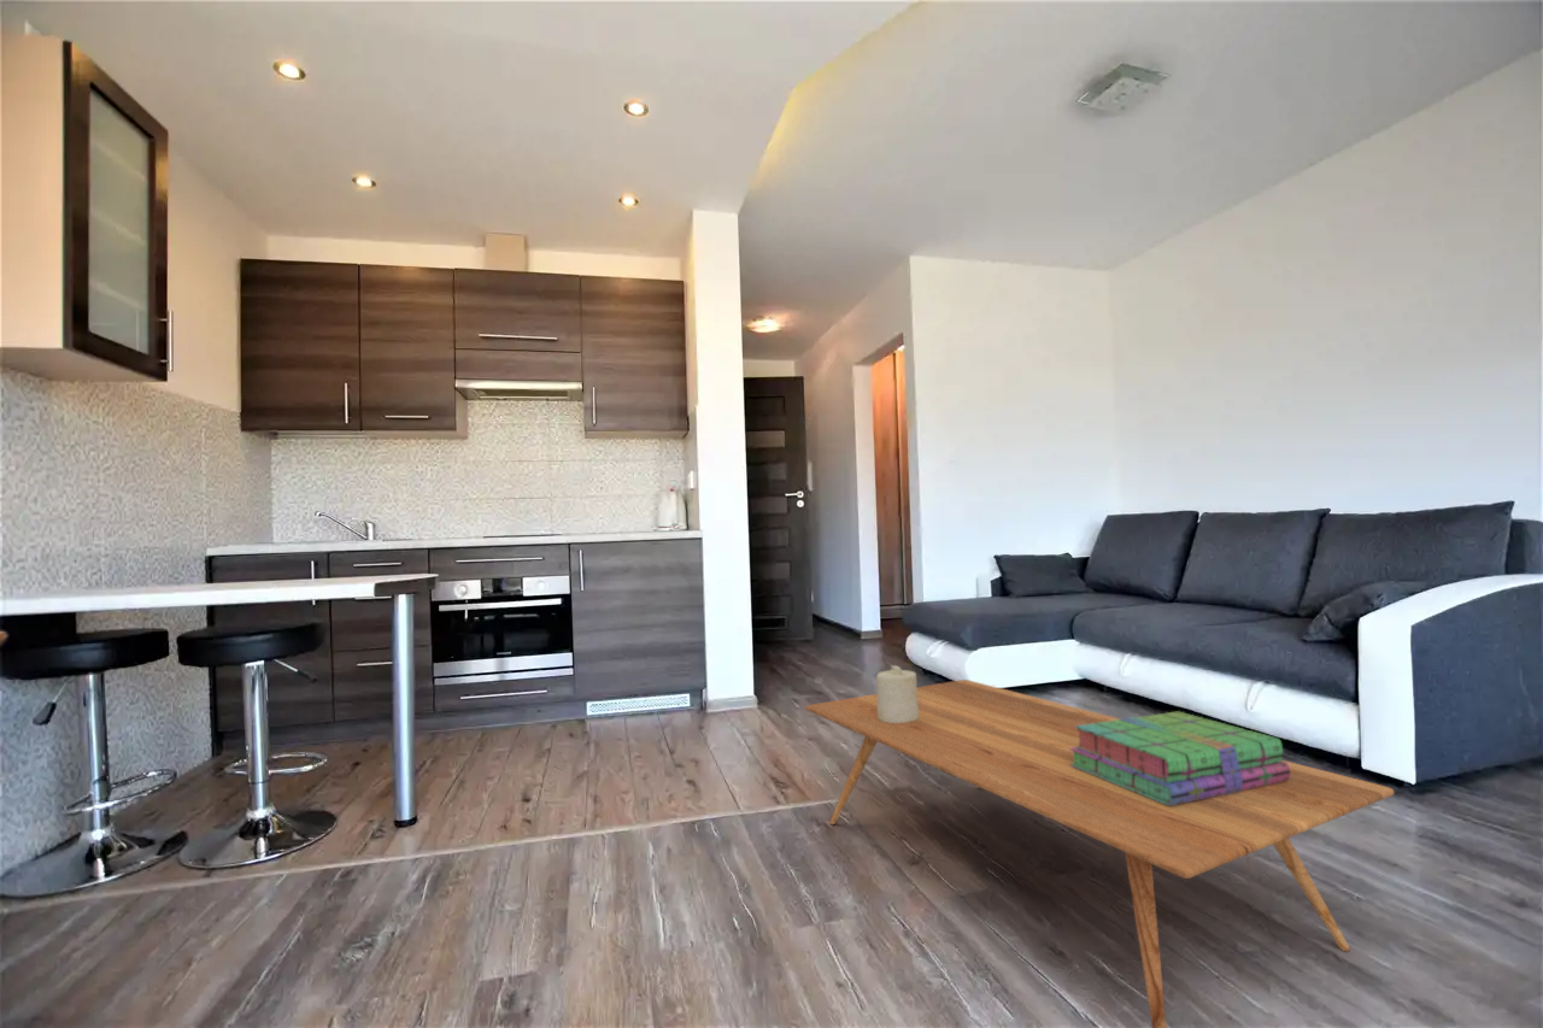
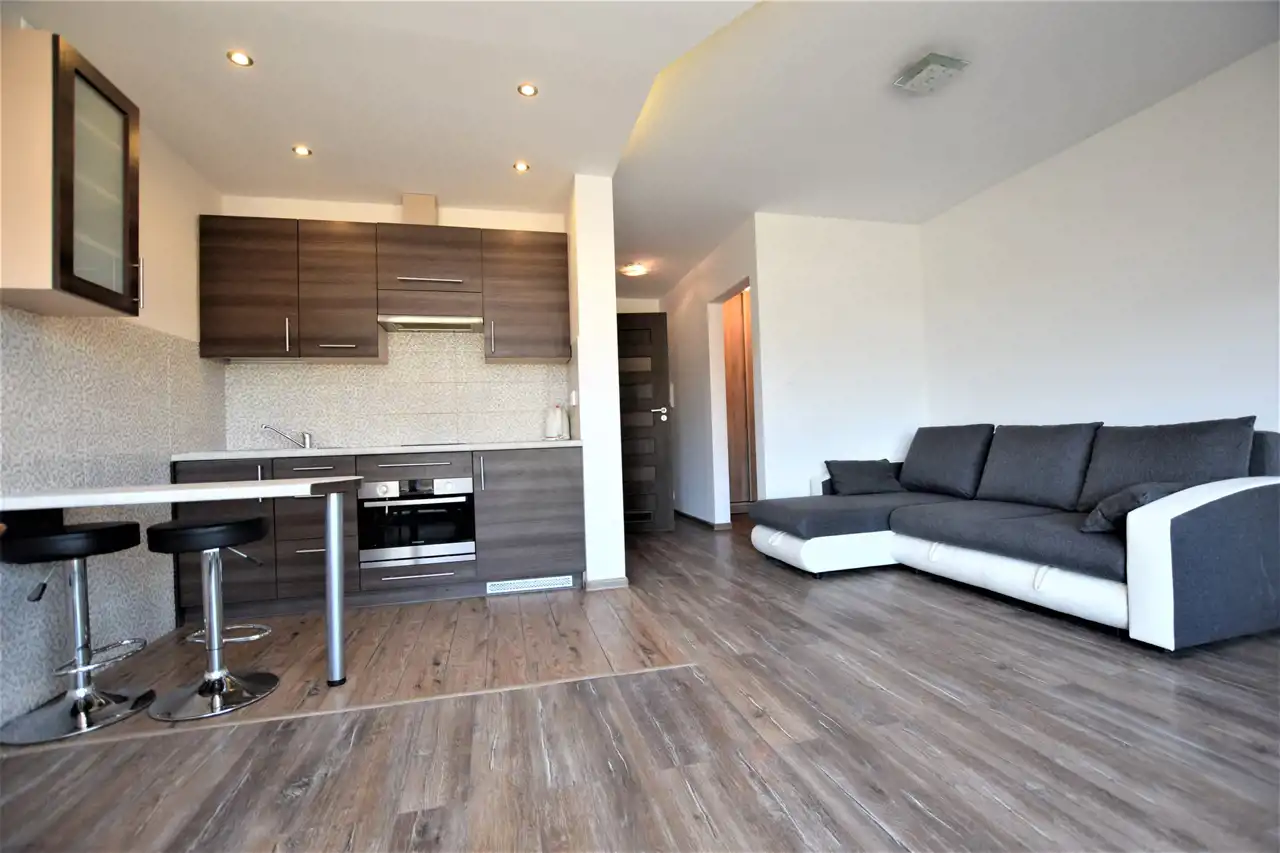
- stack of books [1069,710,1291,805]
- coffee table [804,679,1396,1028]
- candle [875,664,919,723]
